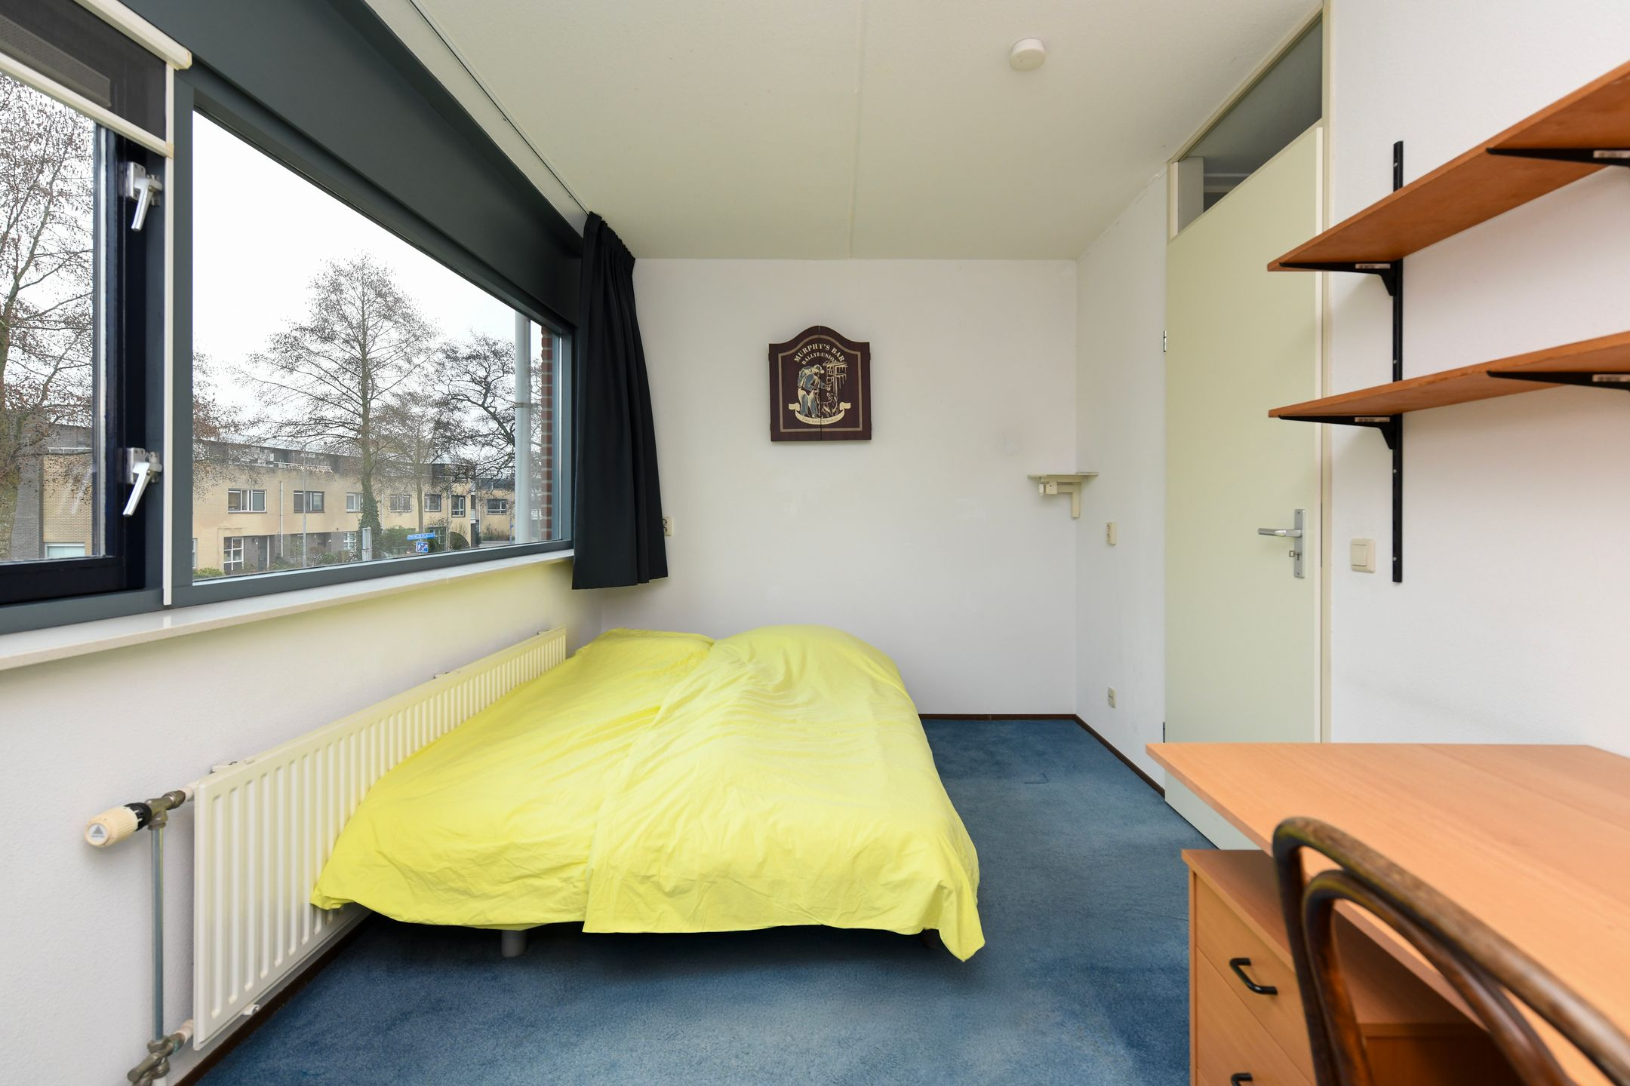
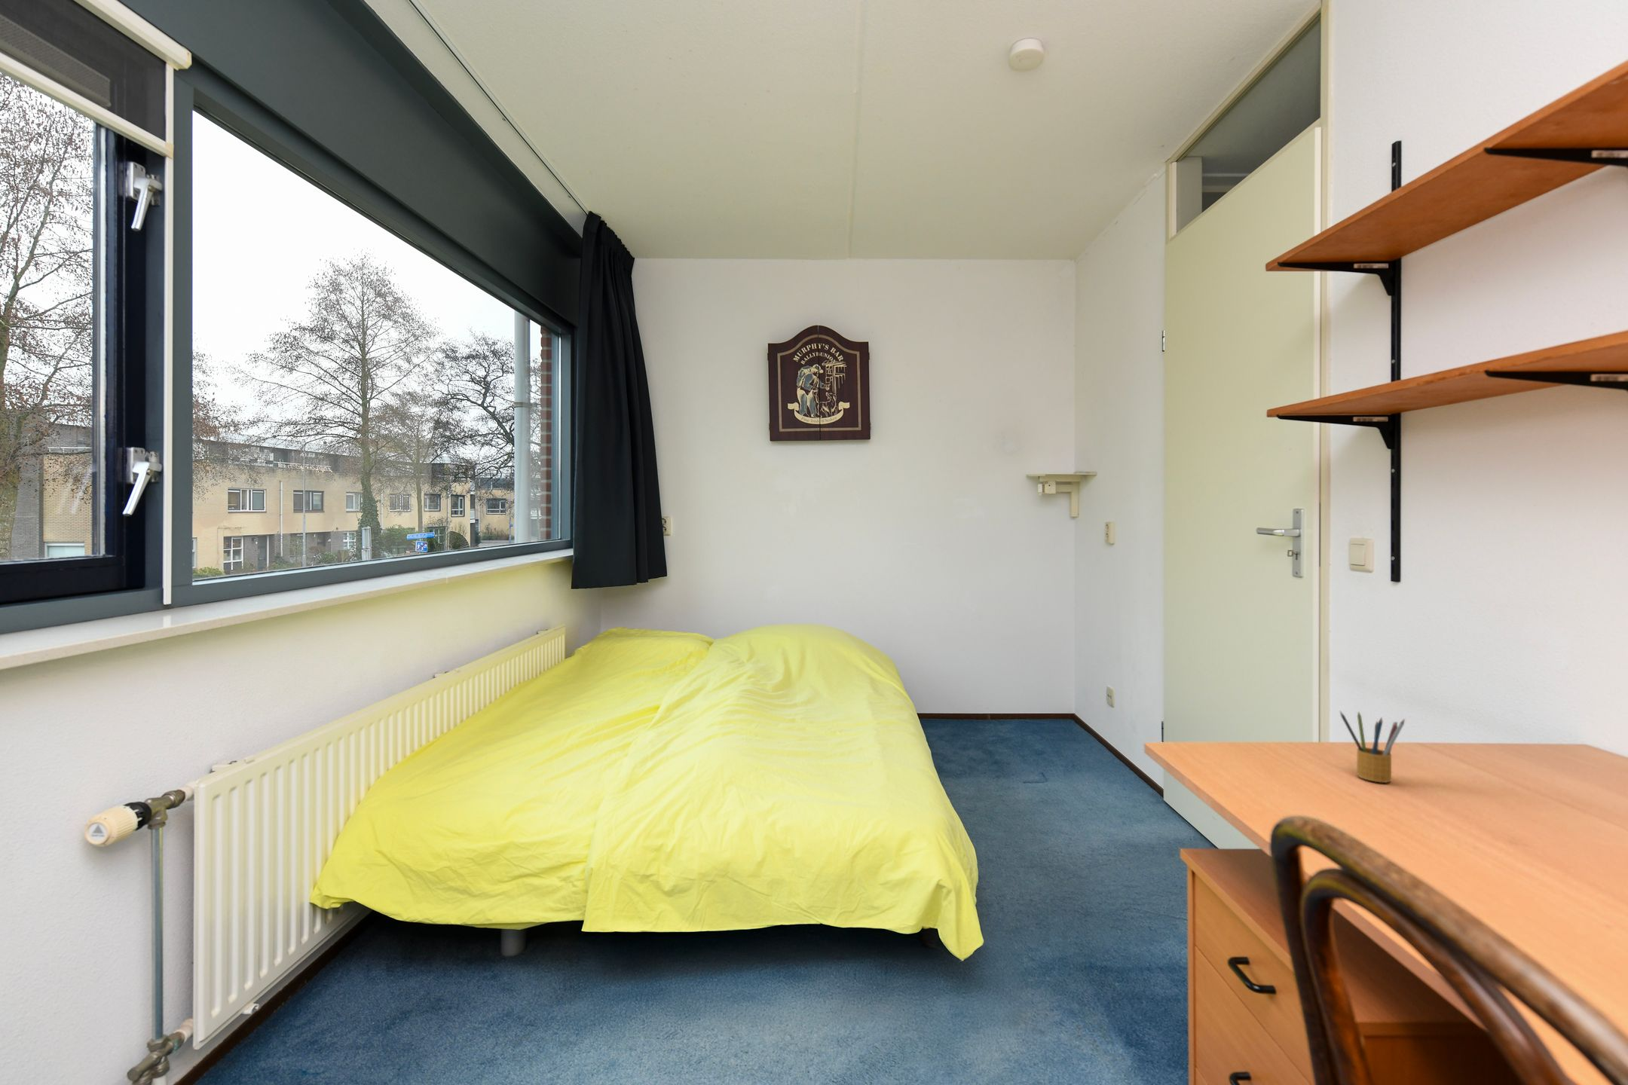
+ pencil box [1340,711,1405,783]
